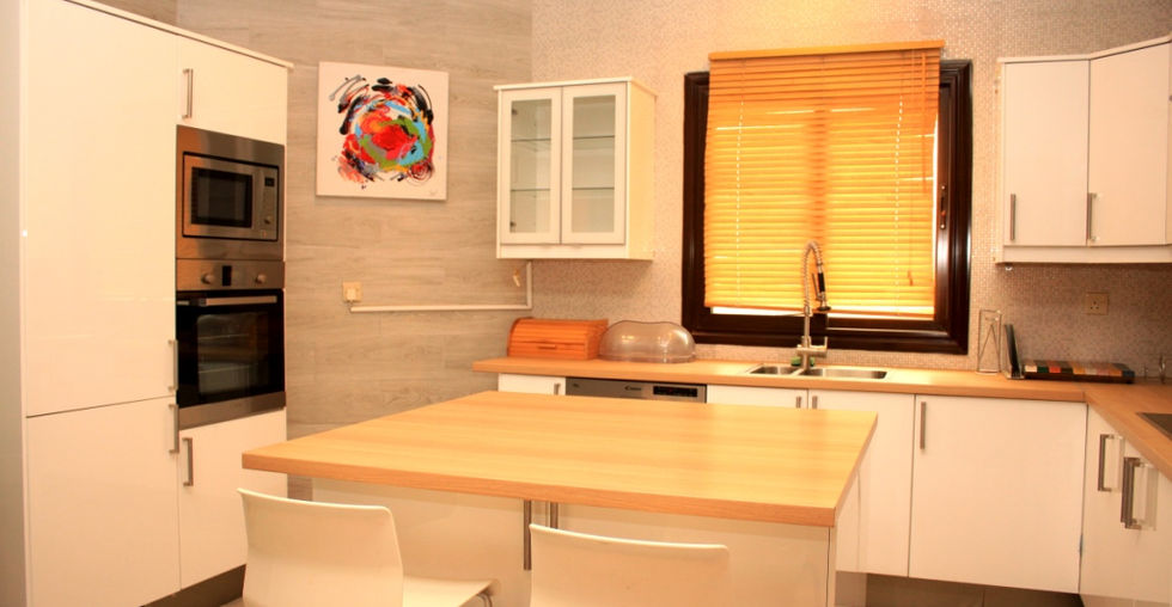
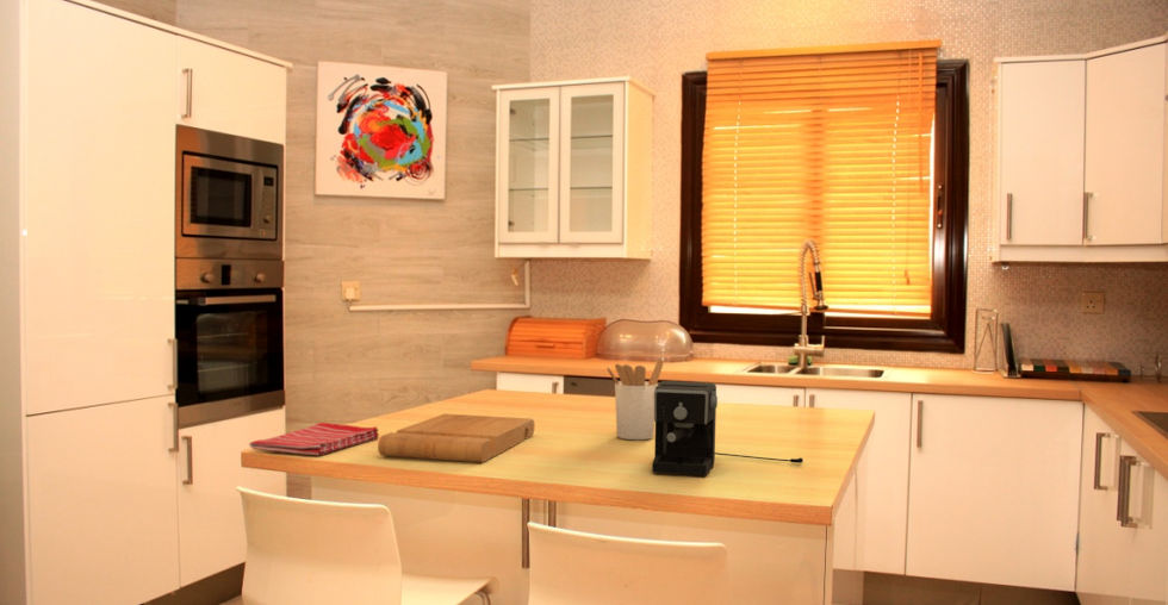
+ dish towel [248,422,380,457]
+ cutting board [377,412,535,463]
+ utensil holder [605,357,665,441]
+ coffee maker [651,380,804,476]
